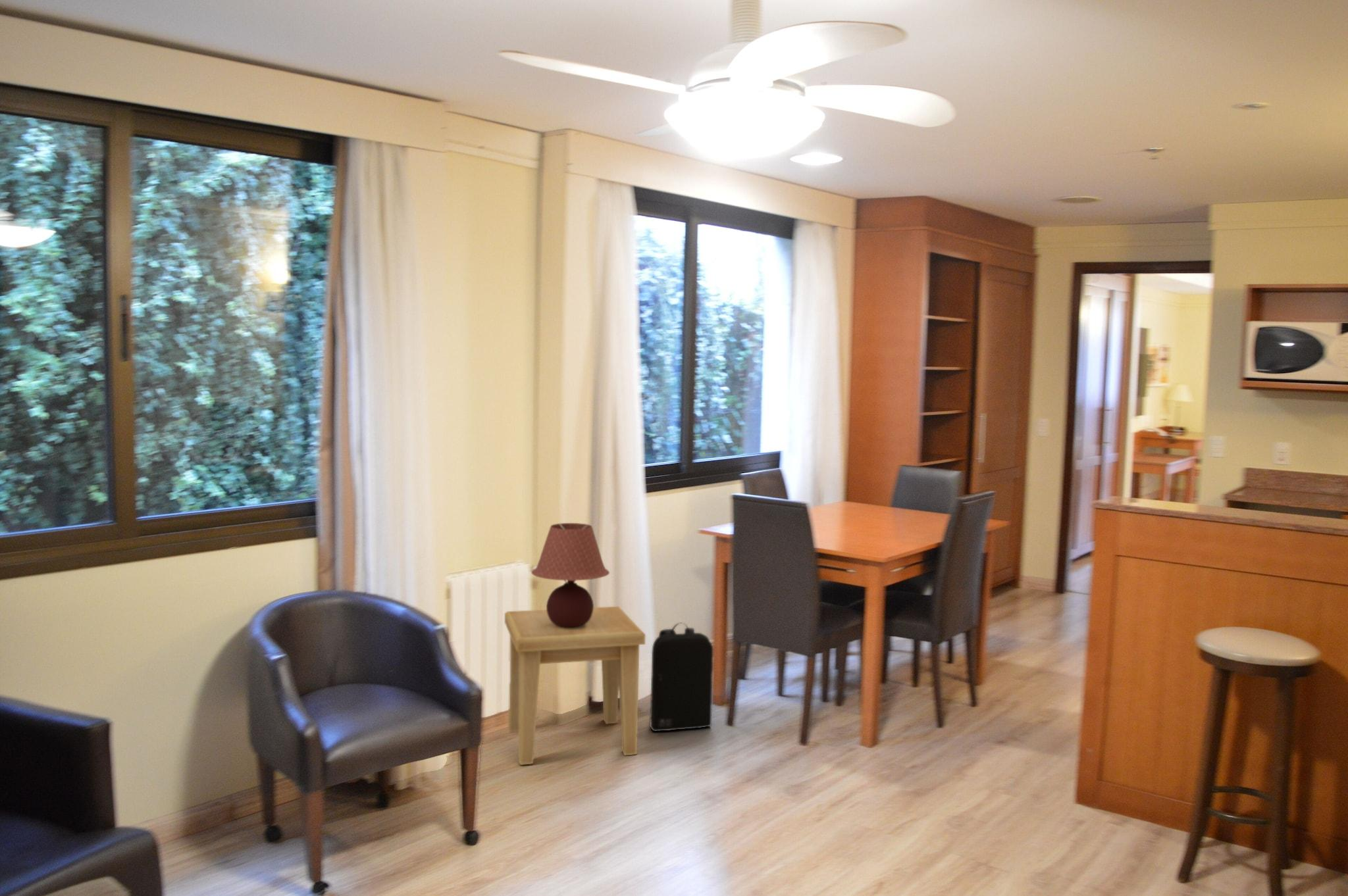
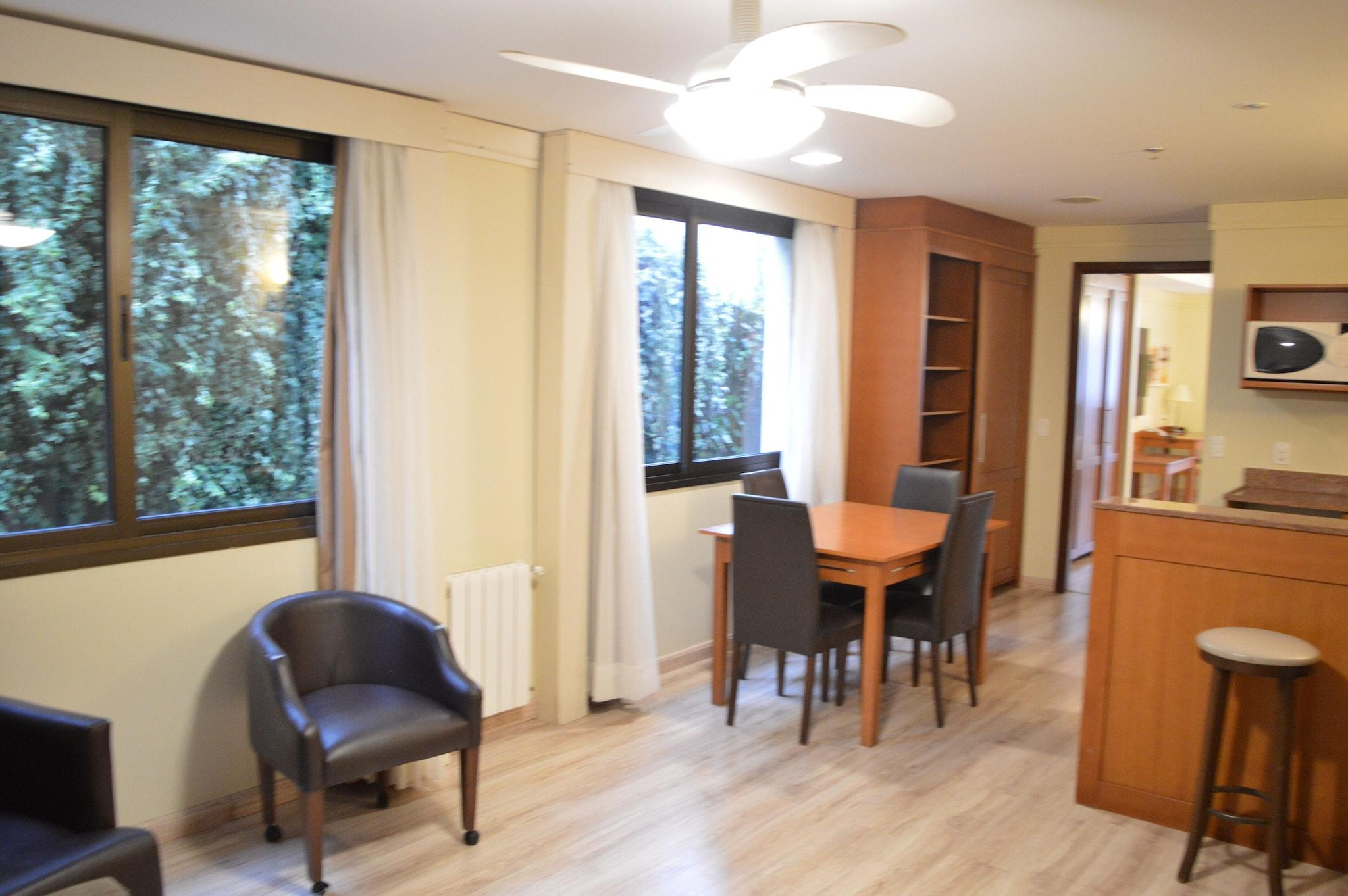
- backpack [649,622,713,732]
- table lamp [531,522,610,628]
- side table [504,606,646,766]
